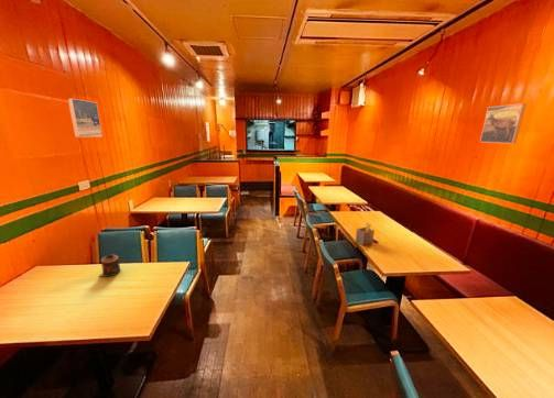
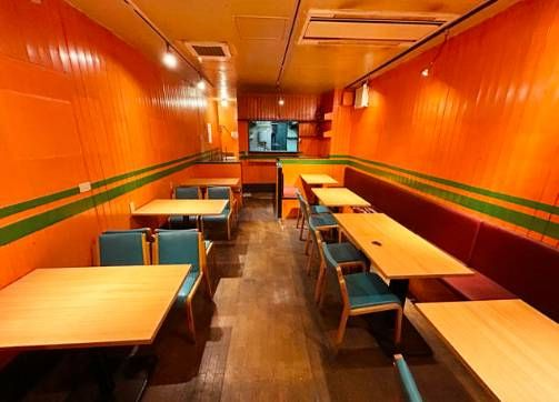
- candle [98,254,121,278]
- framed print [67,97,104,139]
- napkin holder [355,222,376,246]
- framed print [479,102,528,145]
